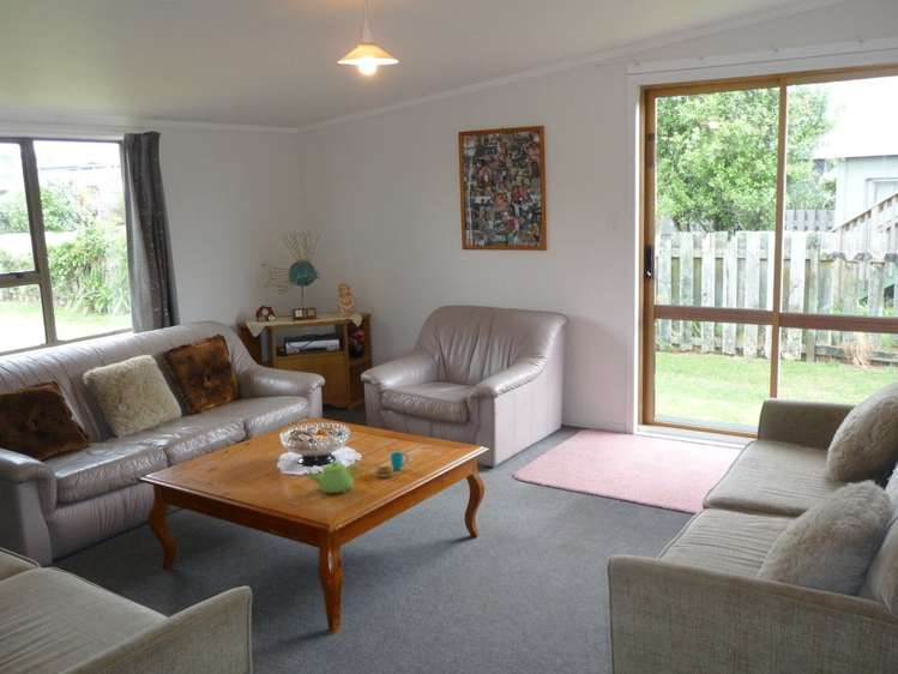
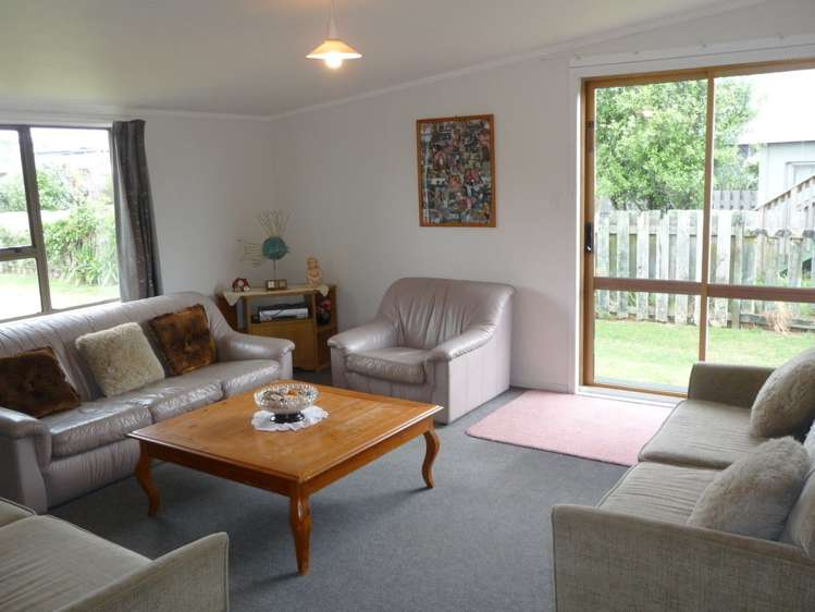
- teapot [306,461,360,495]
- cup [374,451,410,479]
